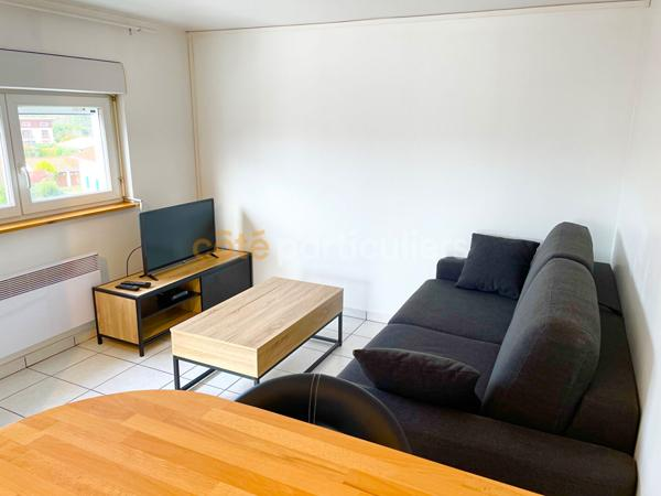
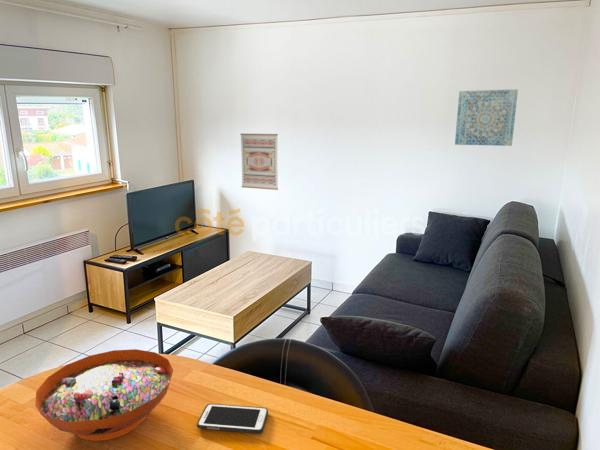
+ wall art [454,88,519,147]
+ wall art [239,133,279,191]
+ decorative bowl [34,348,174,442]
+ cell phone [196,403,269,434]
